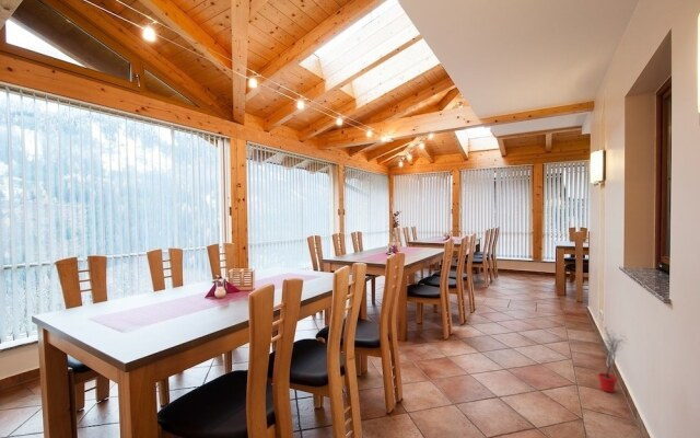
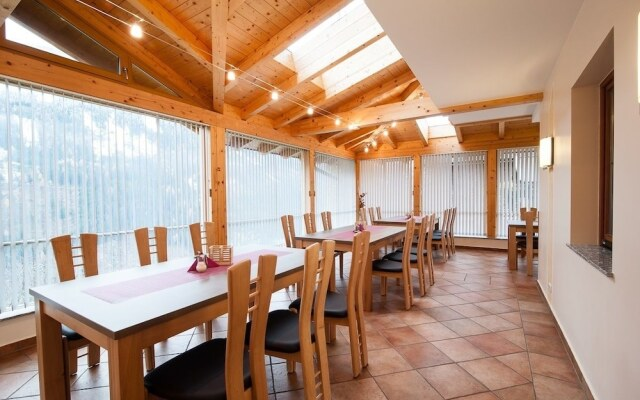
- potted tree [597,326,629,394]
